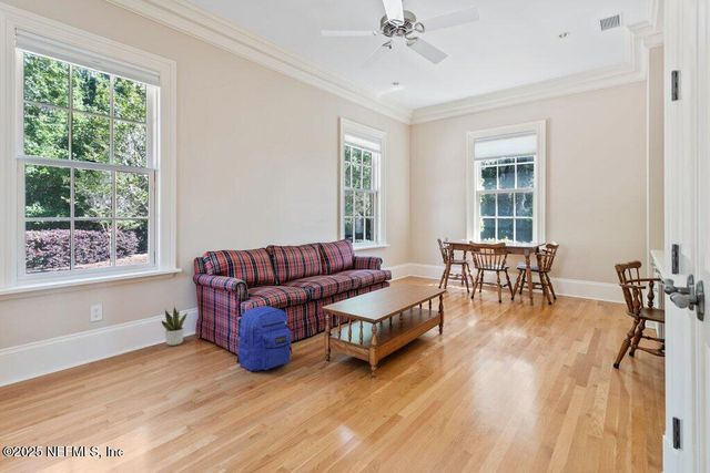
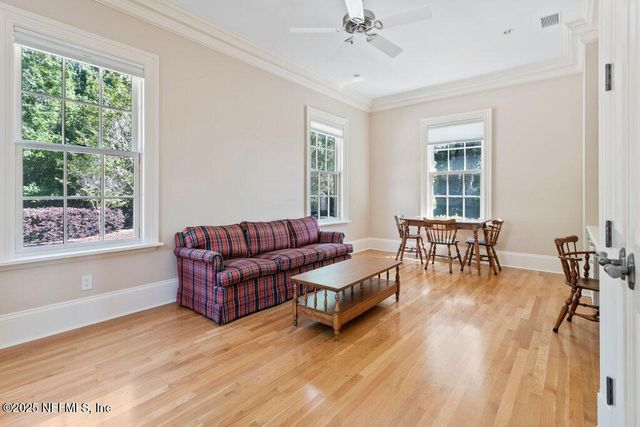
- backpack [235,305,294,372]
- potted plant [161,306,189,347]
